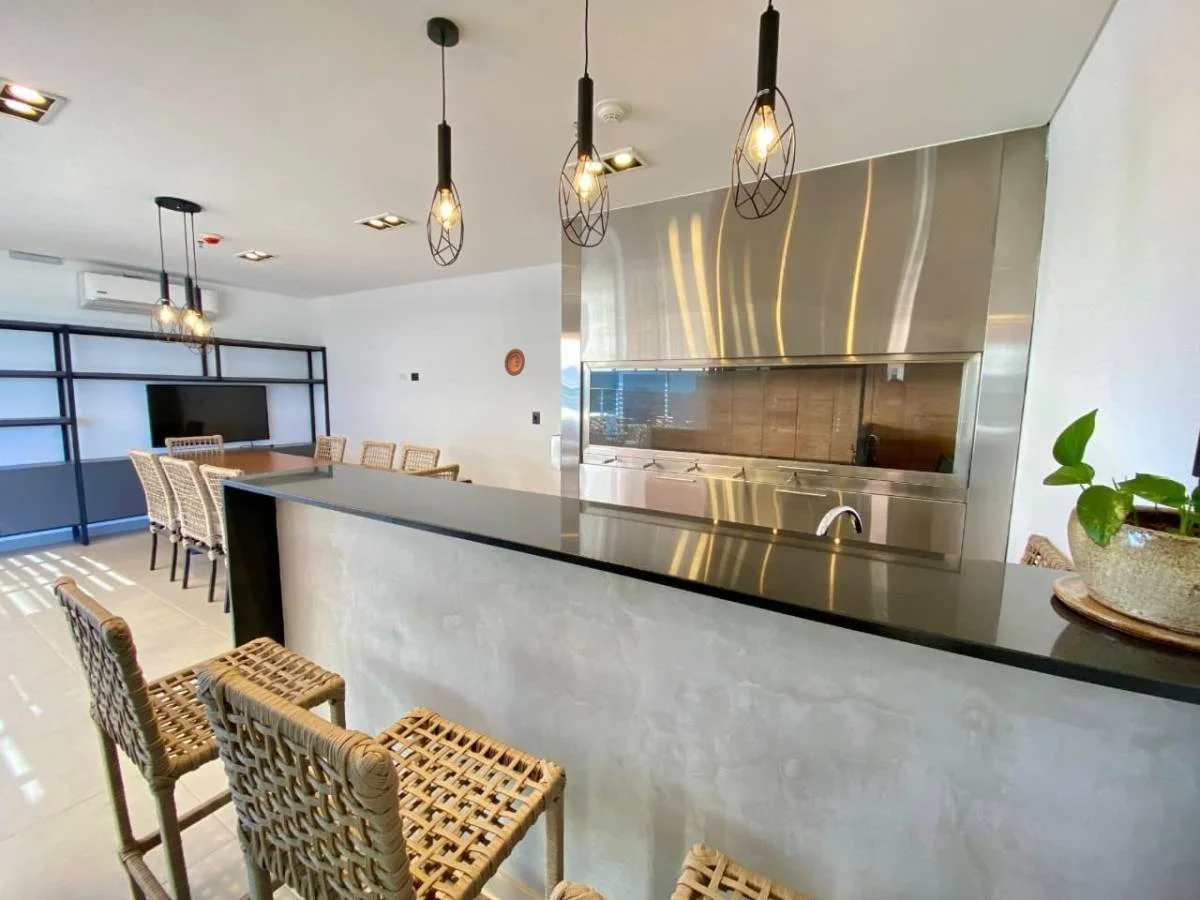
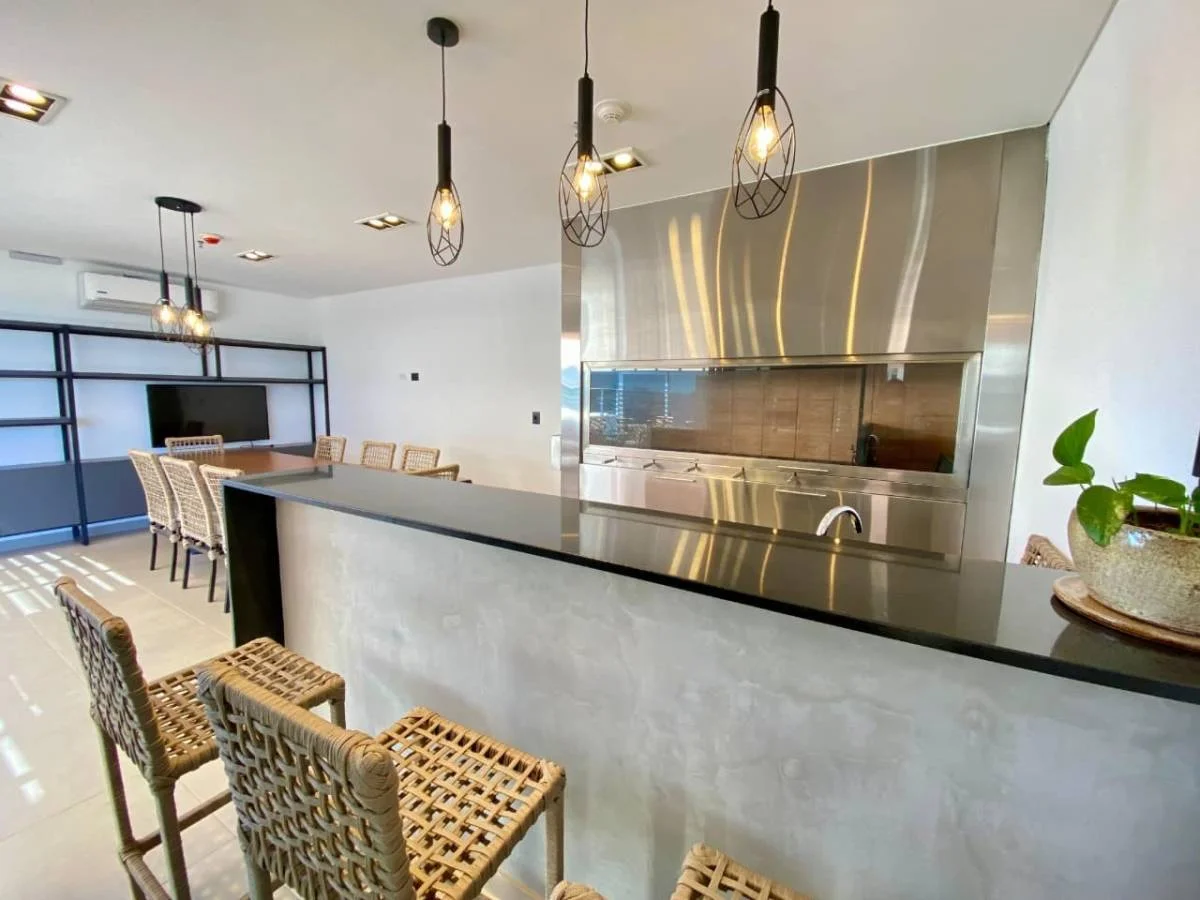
- decorative plate [504,348,526,377]
